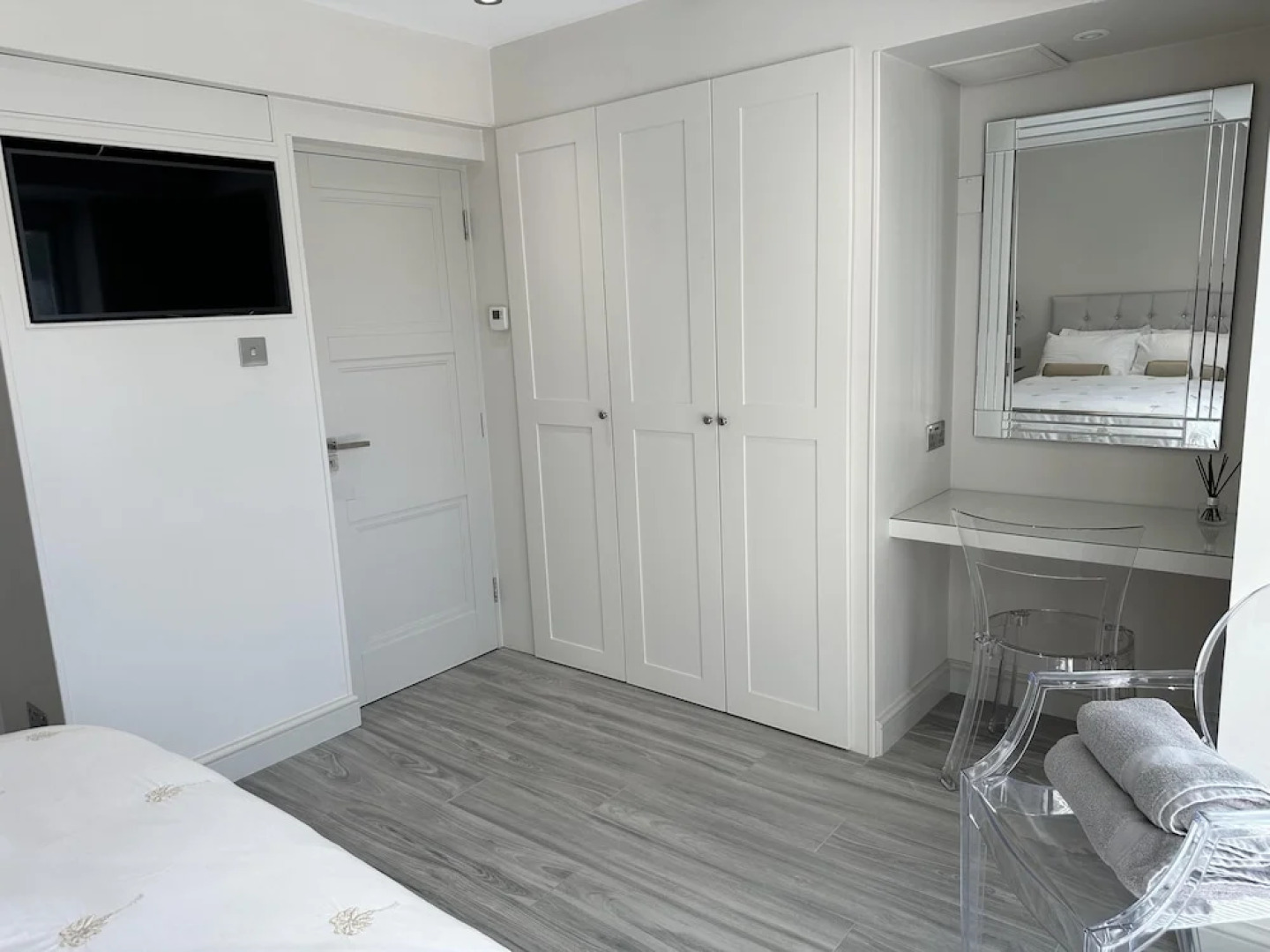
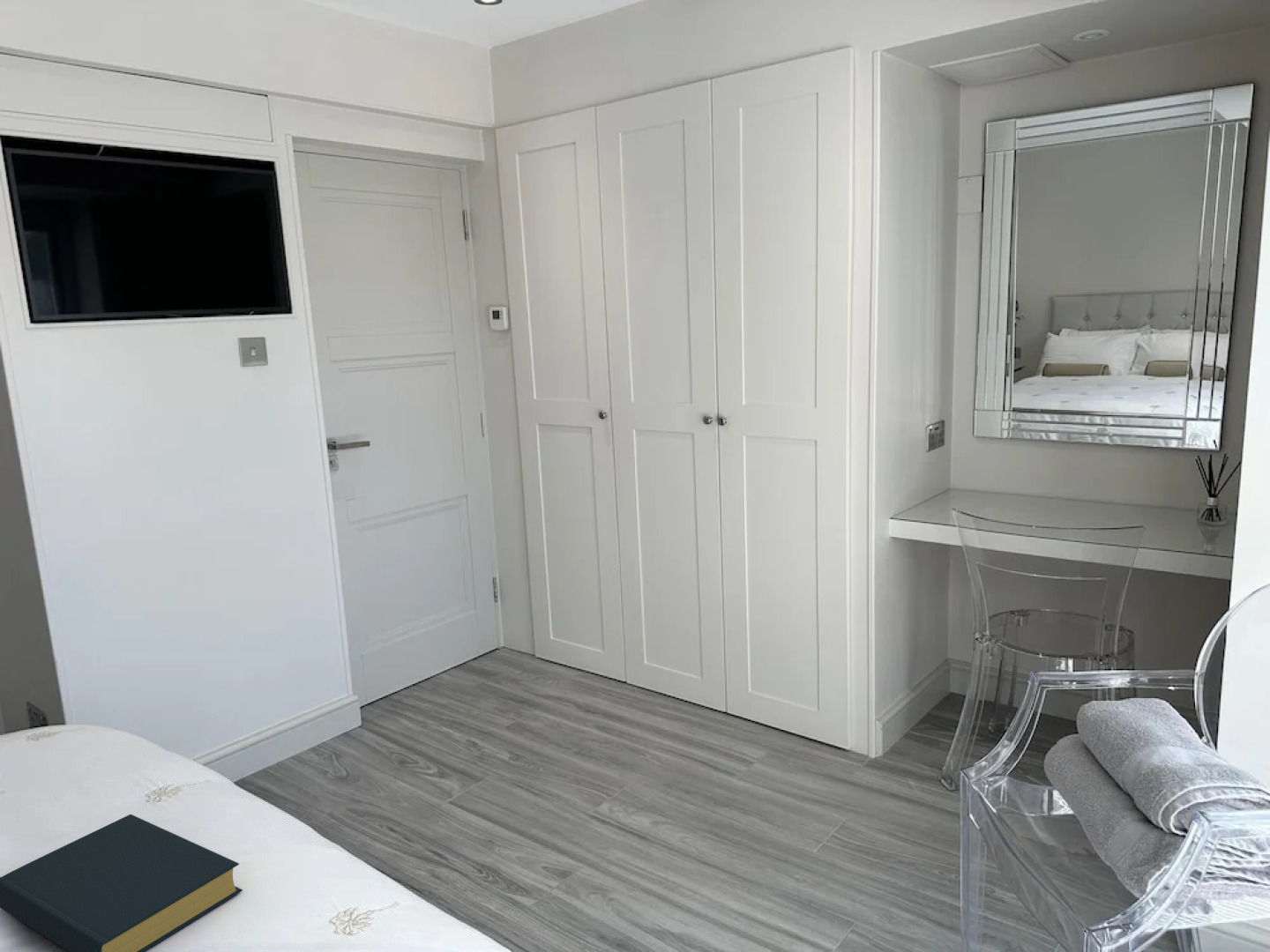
+ hardback book [0,814,243,952]
